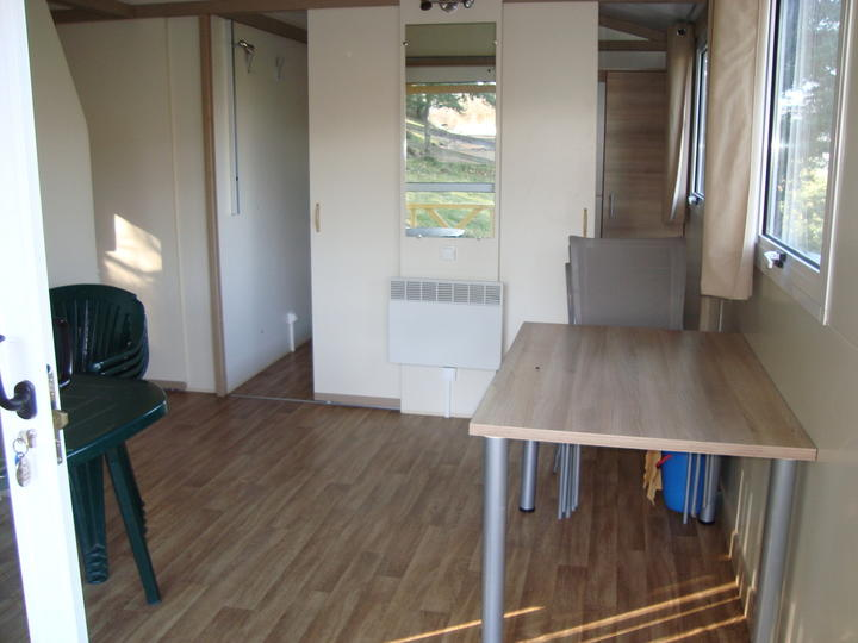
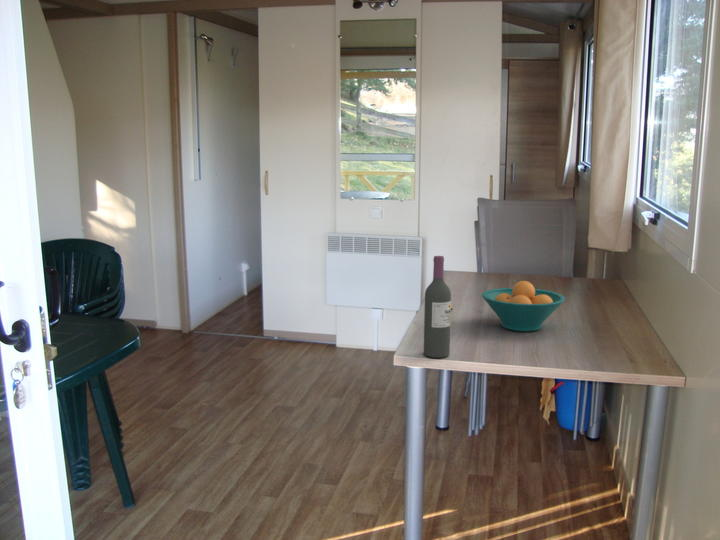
+ wine bottle [423,255,452,359]
+ fruit bowl [481,280,566,332]
